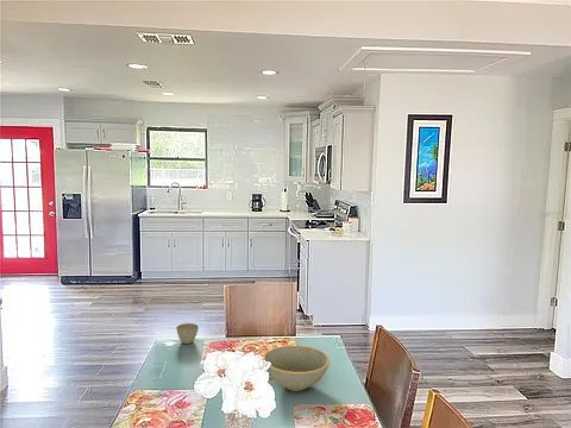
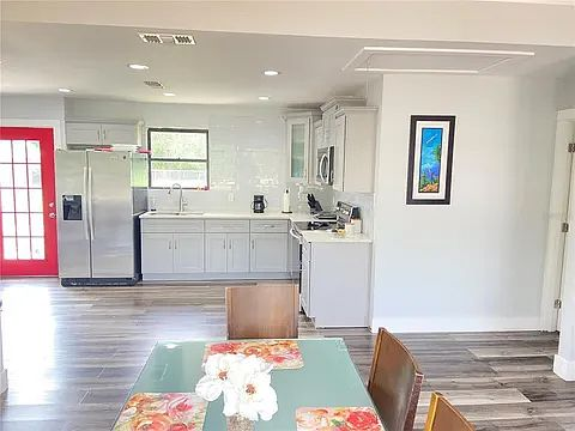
- flower pot [175,322,200,345]
- bowl [262,345,331,392]
